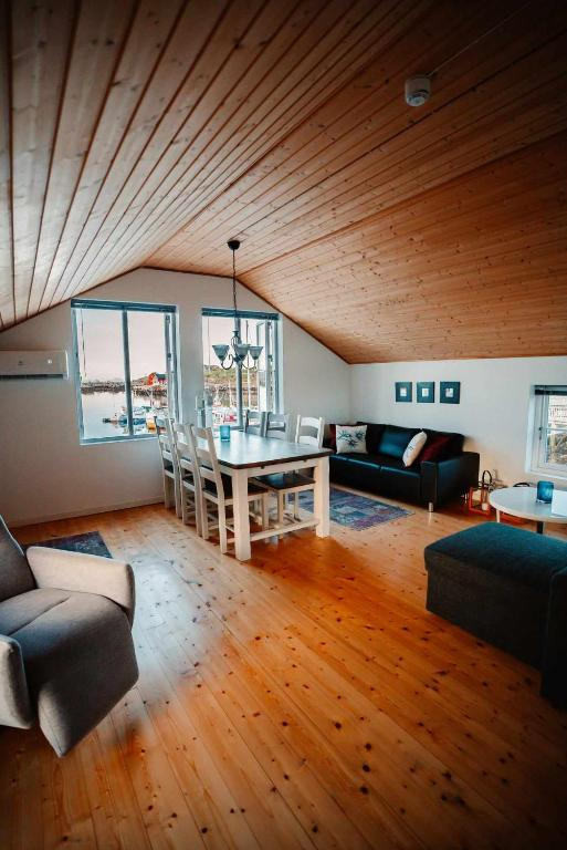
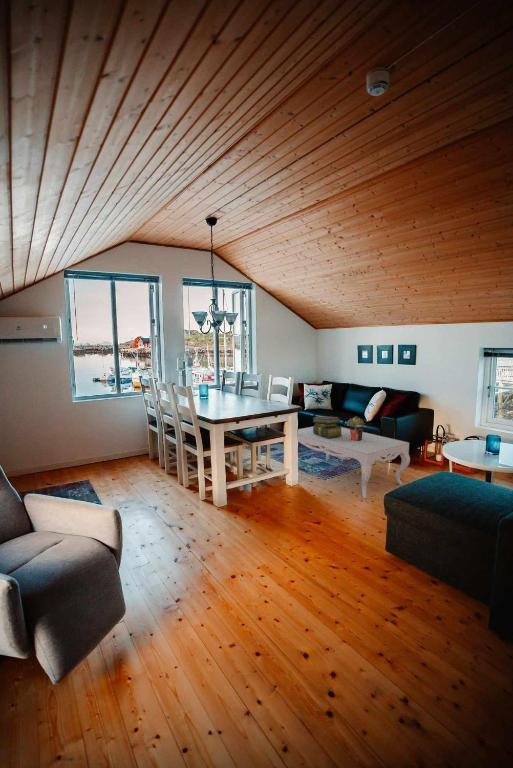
+ coffee table [297,426,411,499]
+ potted plant [346,416,367,441]
+ stack of books [312,415,343,438]
